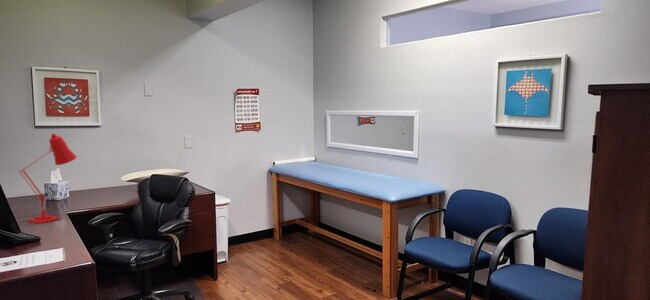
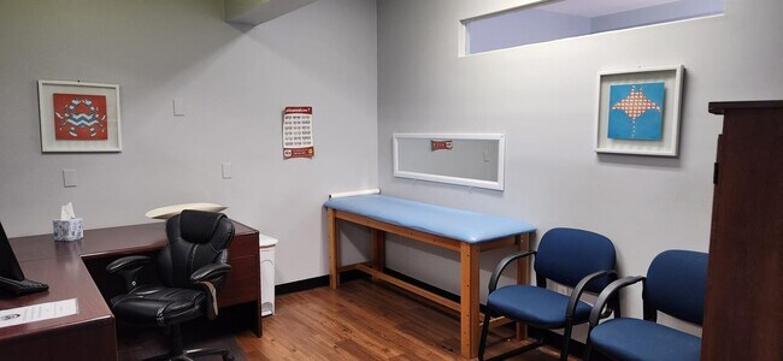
- desk lamp [18,132,78,225]
